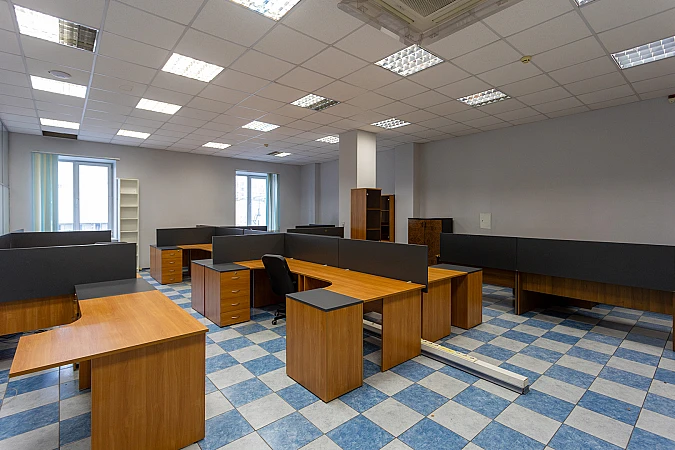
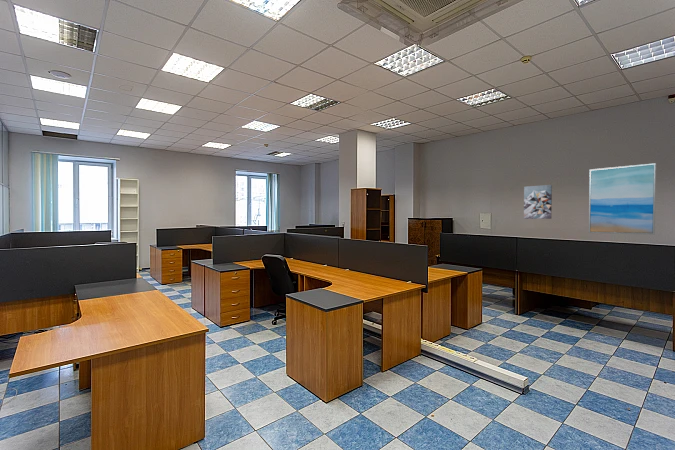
+ wall art [588,162,657,236]
+ wall art [523,184,553,220]
